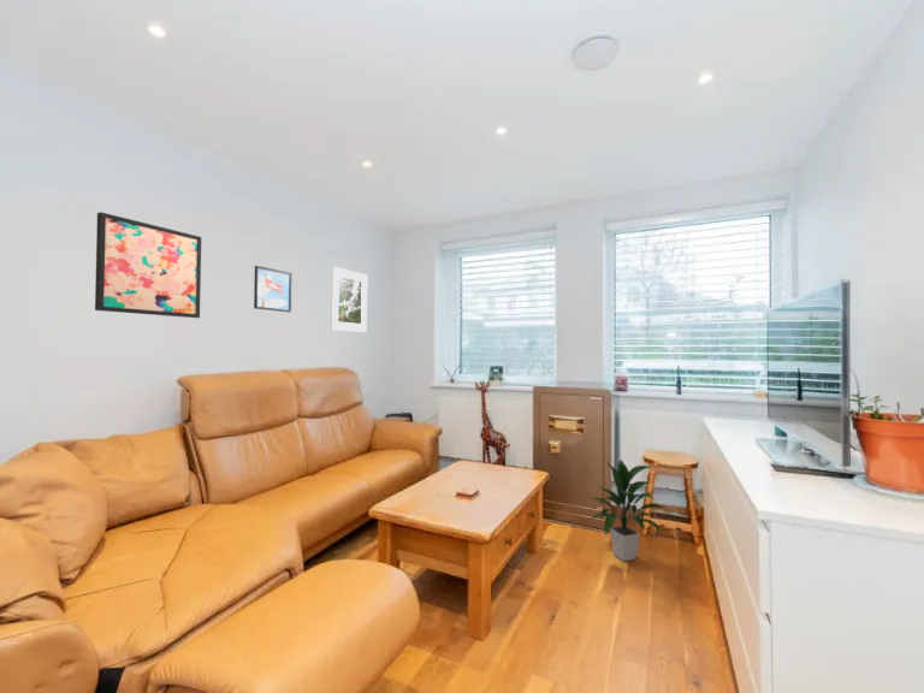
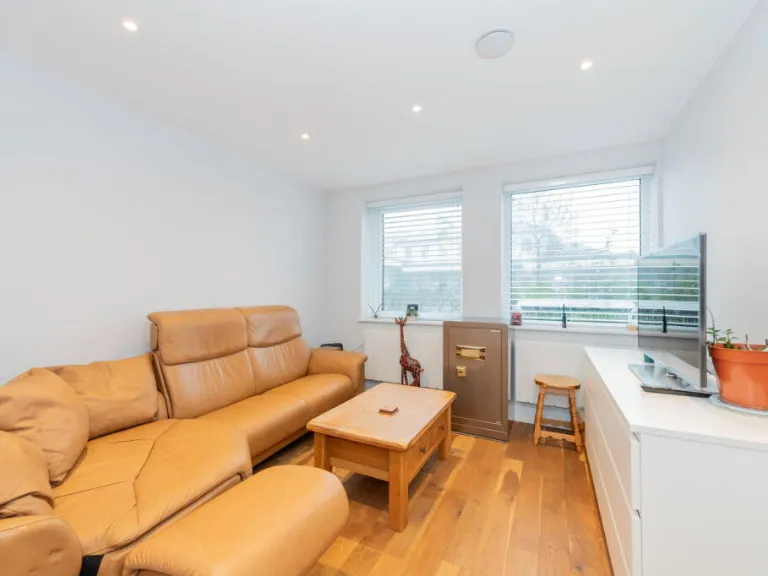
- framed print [253,265,292,313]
- indoor plant [590,458,671,562]
- wall art [94,211,202,319]
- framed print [330,266,368,333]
